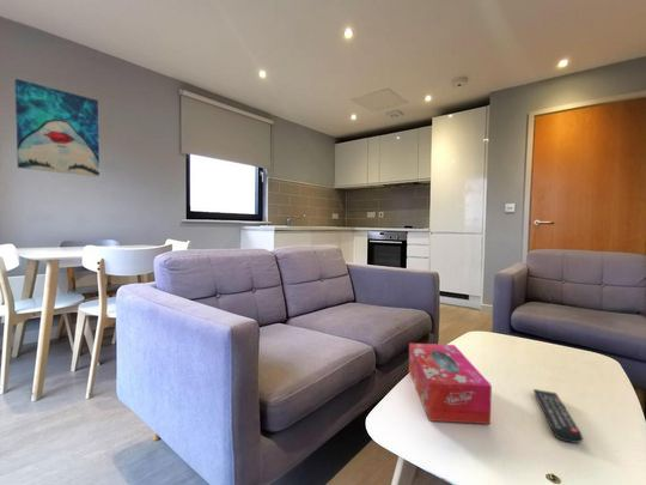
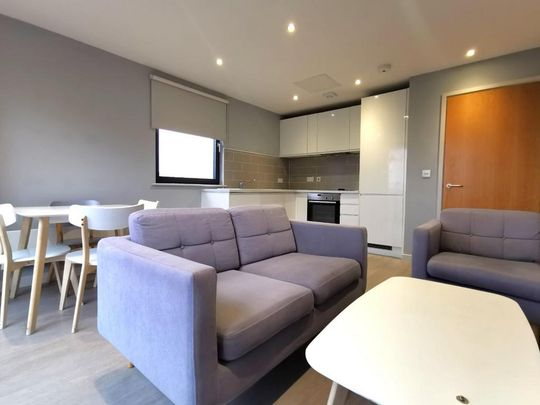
- tissue box [408,342,493,425]
- wall art [14,78,100,178]
- remote control [532,388,584,444]
